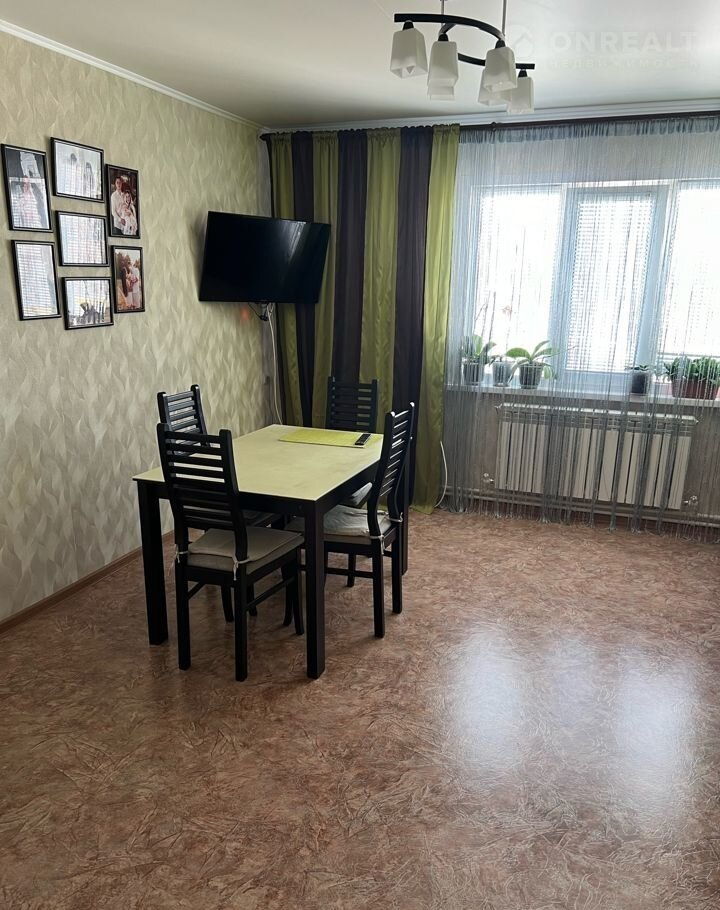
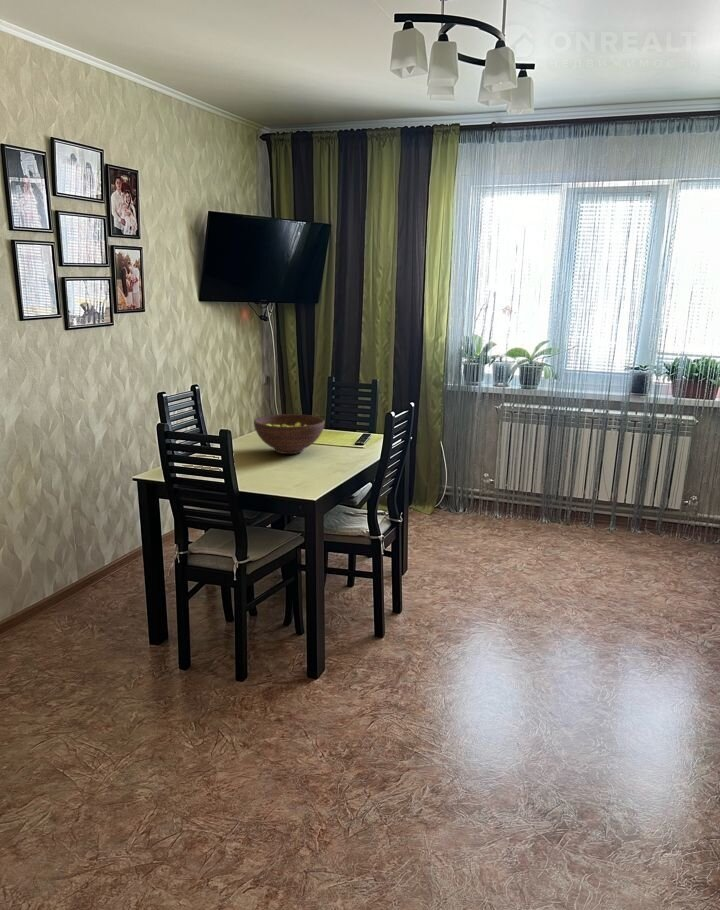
+ fruit bowl [253,413,325,455]
